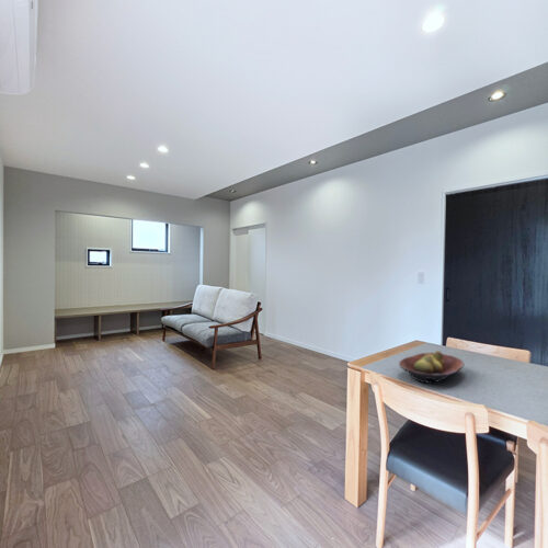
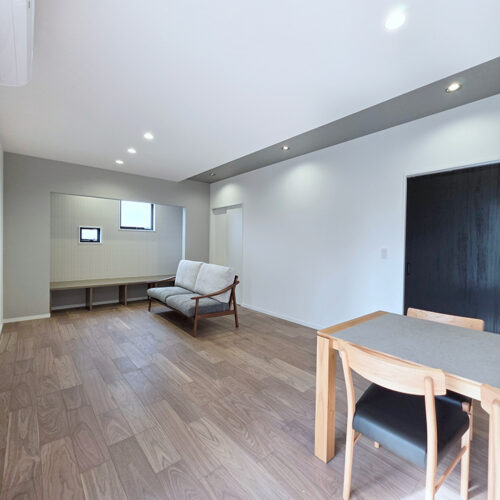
- fruit bowl [398,350,465,384]
